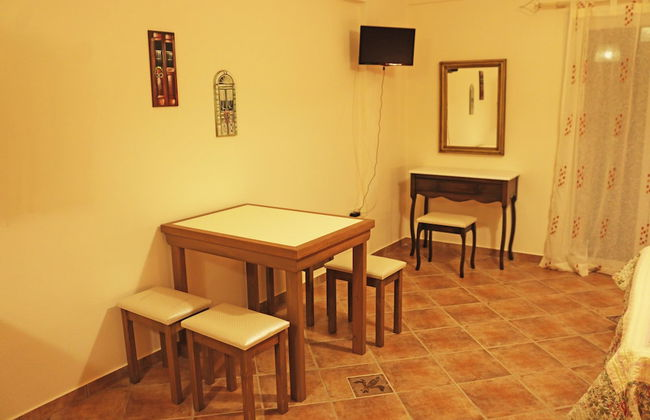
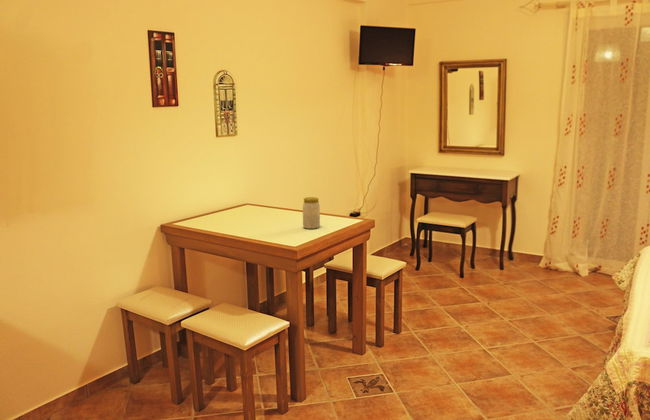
+ jar [302,196,321,230]
